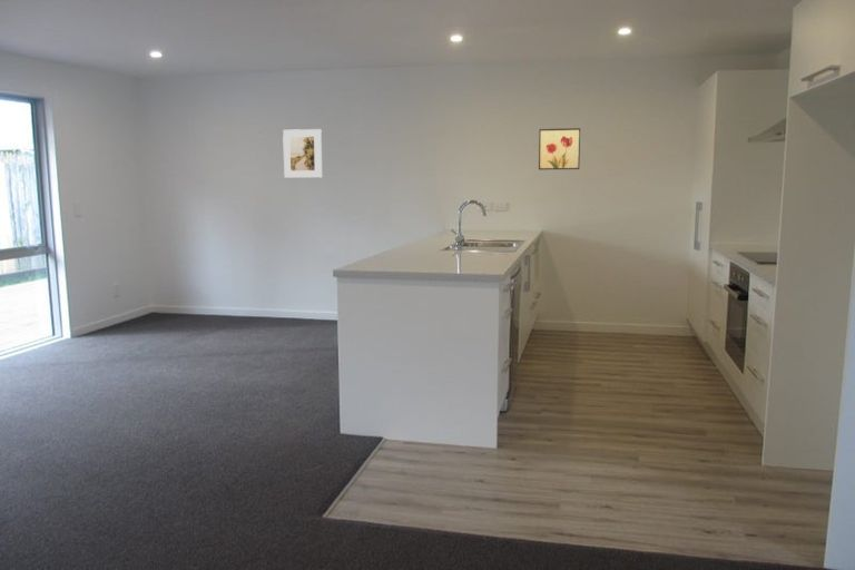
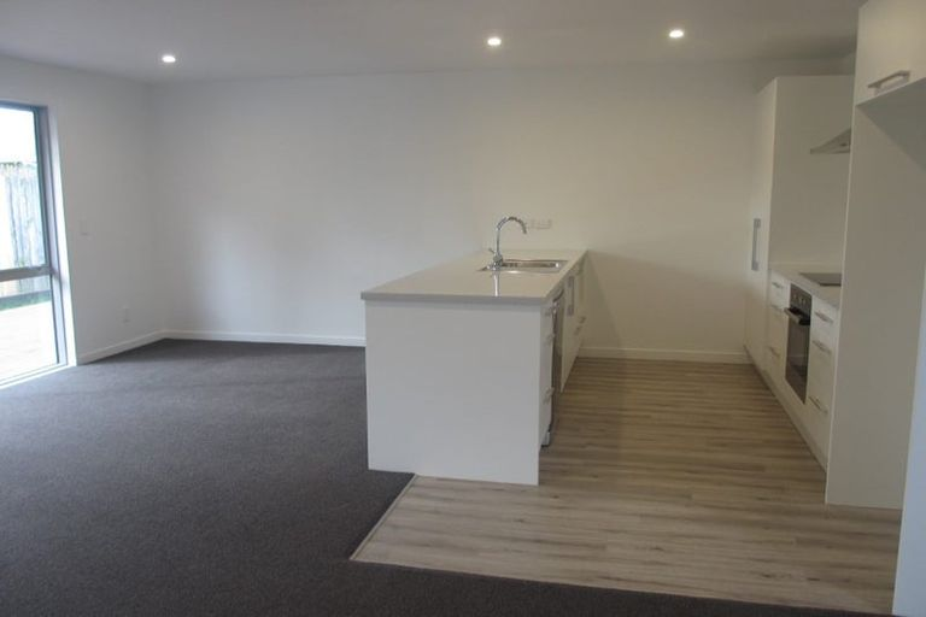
- wall art [538,127,581,170]
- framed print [282,128,323,179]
